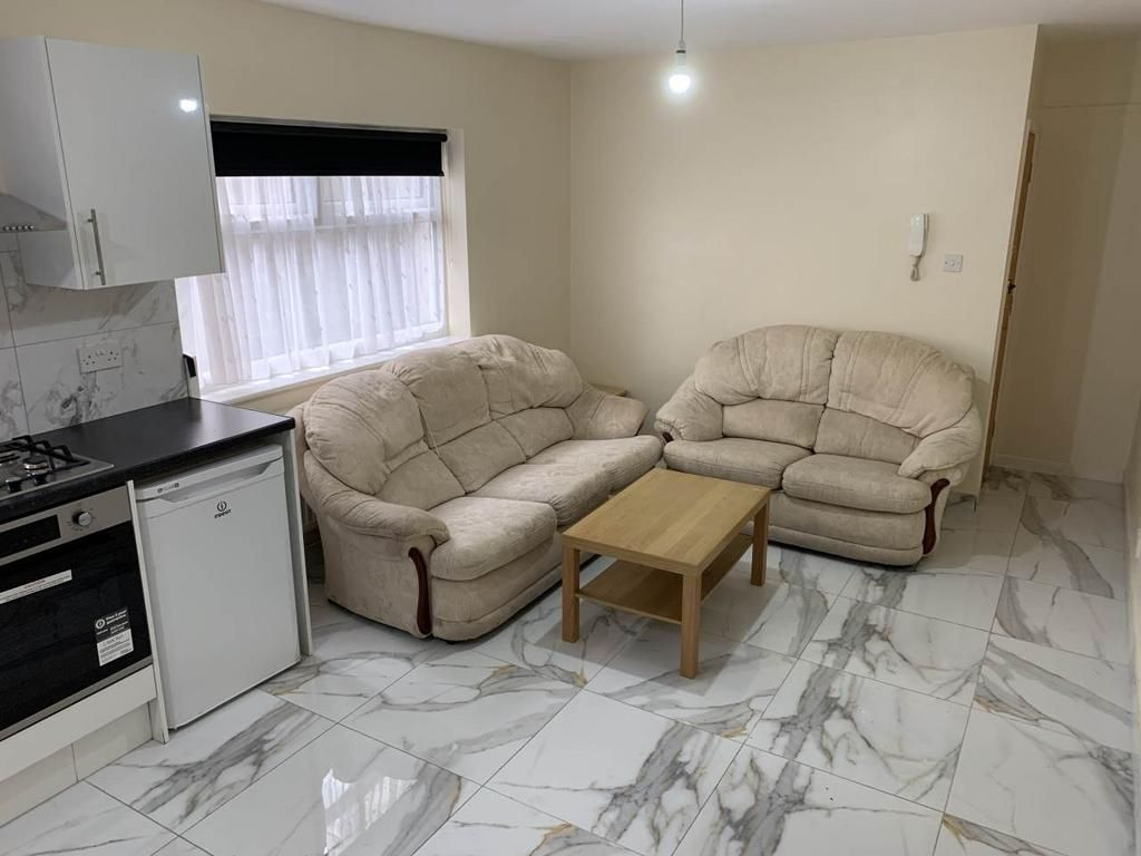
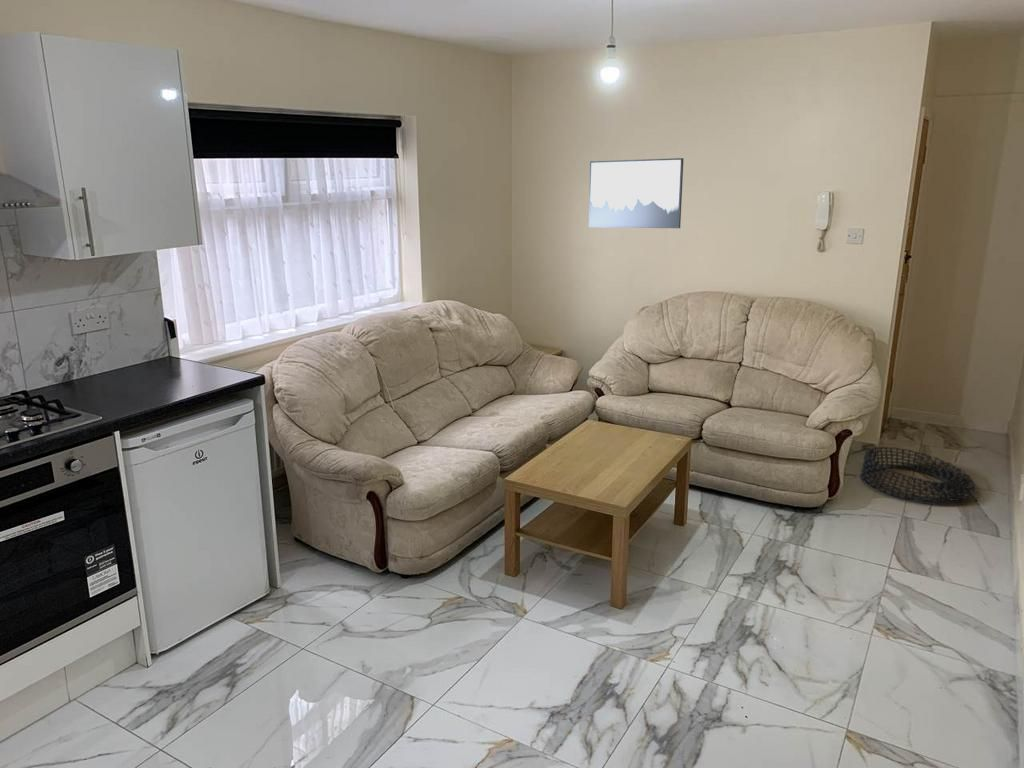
+ basket [858,446,976,503]
+ wall art [588,157,685,229]
